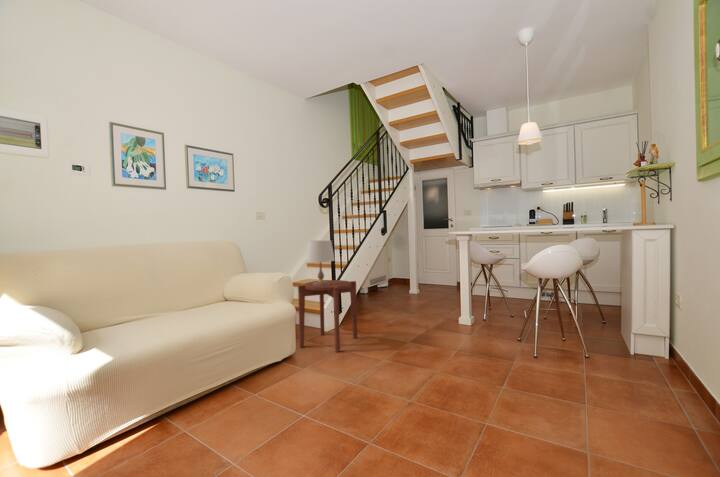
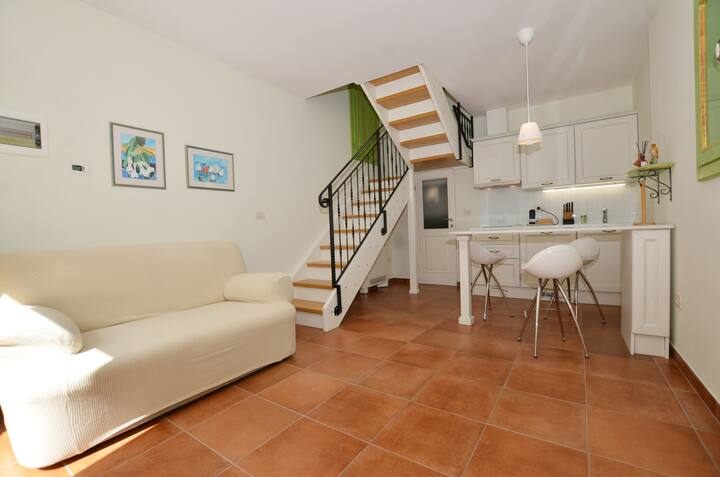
- table lamp [305,239,336,286]
- side table [297,279,358,353]
